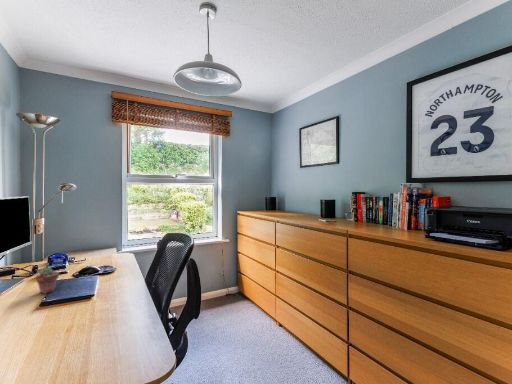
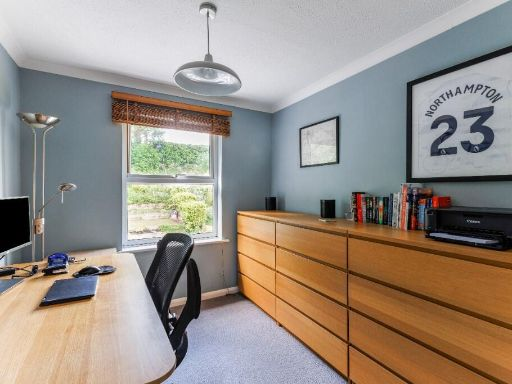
- potted succulent [35,266,60,295]
